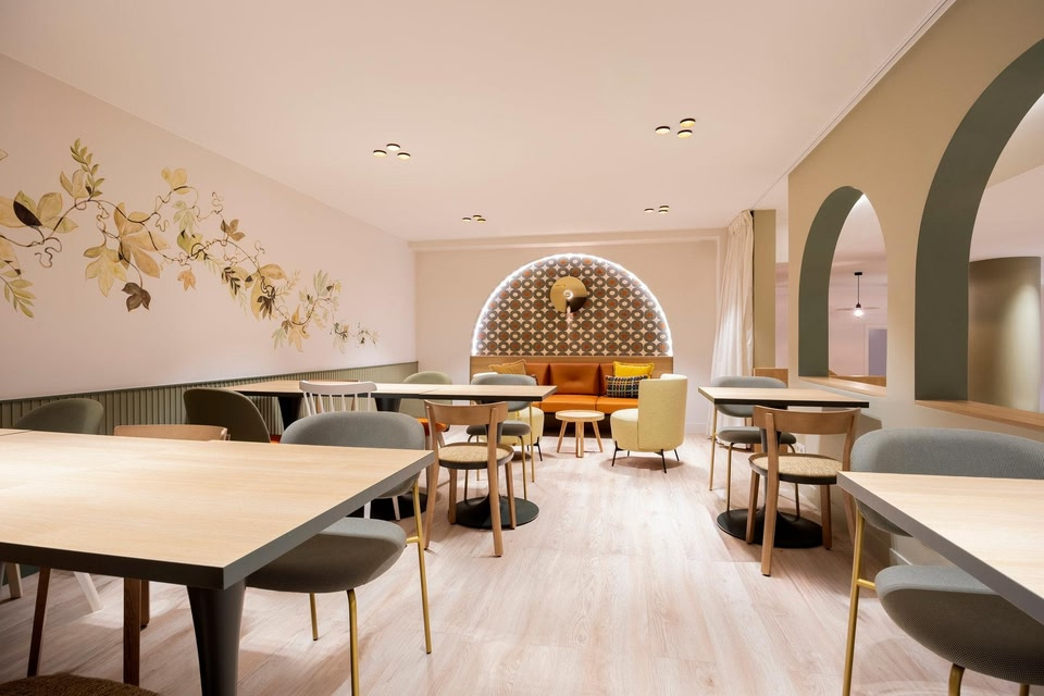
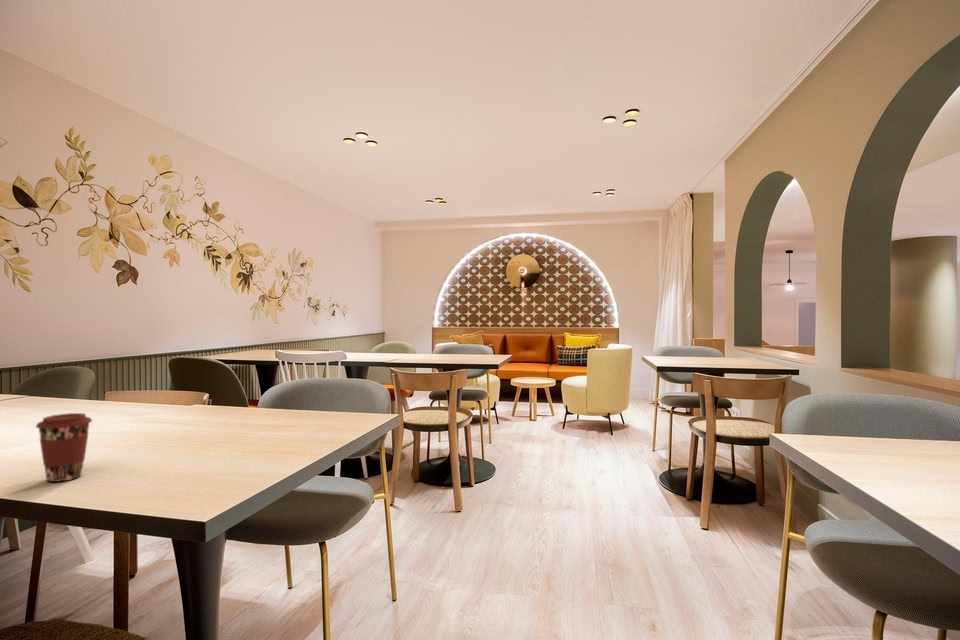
+ coffee cup [35,412,93,483]
